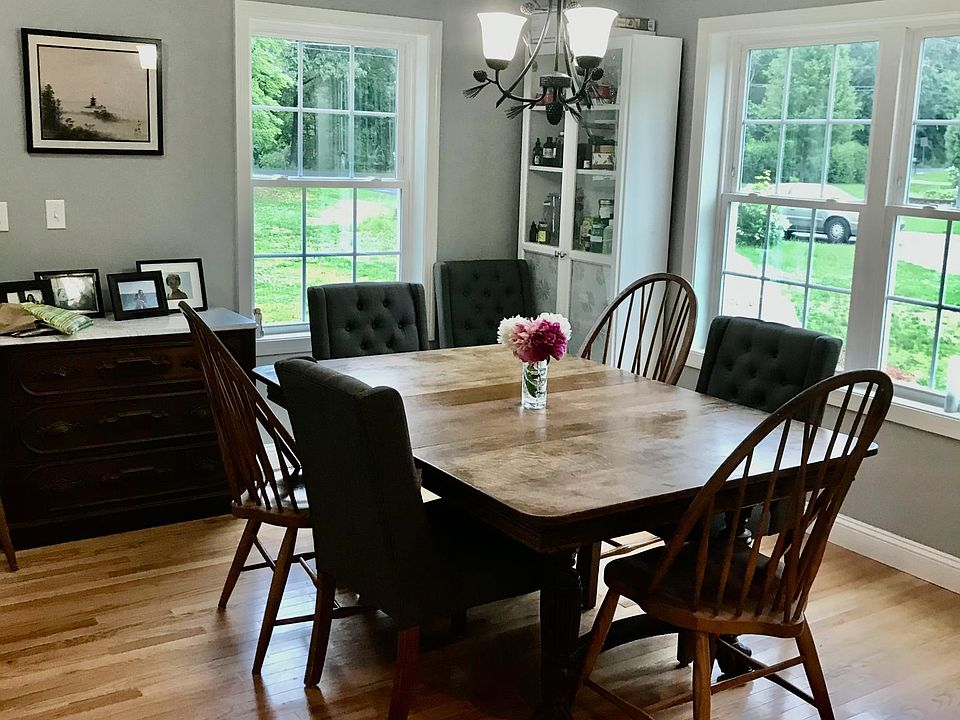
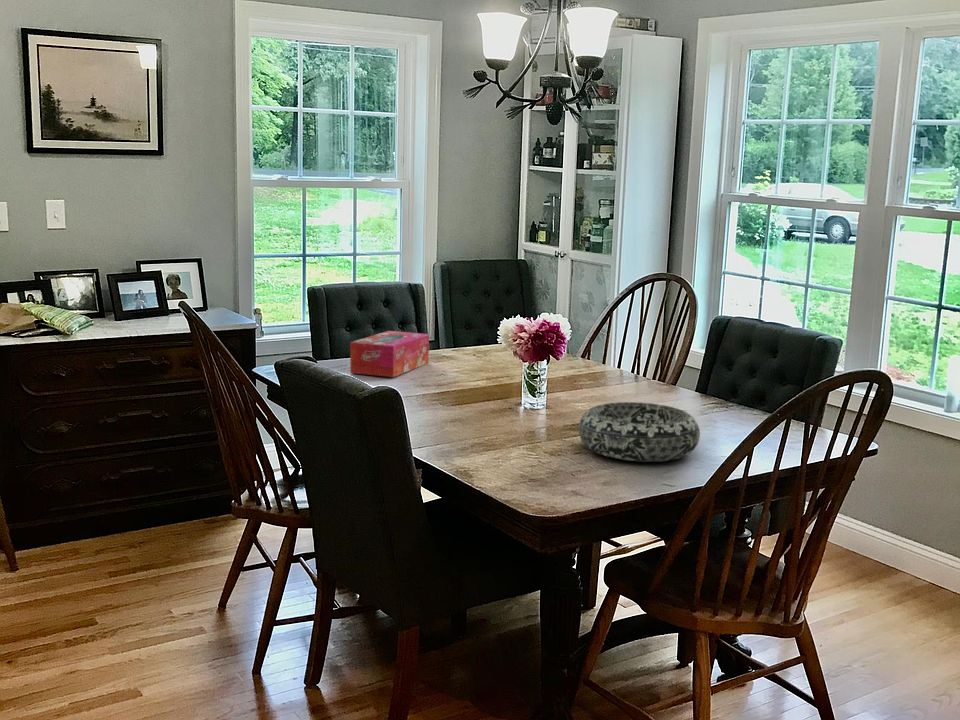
+ tissue box [349,330,430,378]
+ decorative bowl [578,401,701,463]
